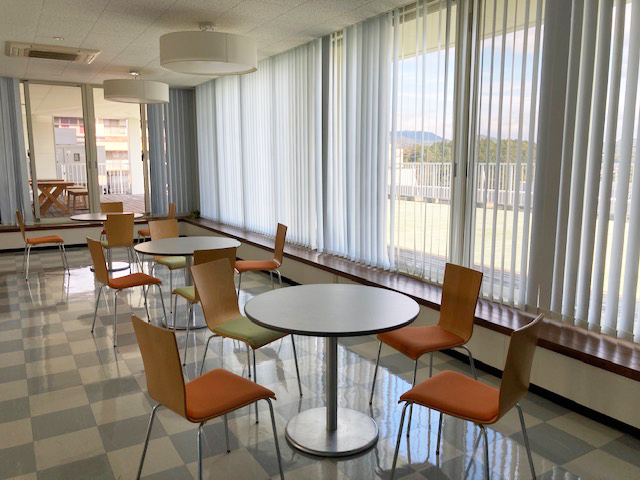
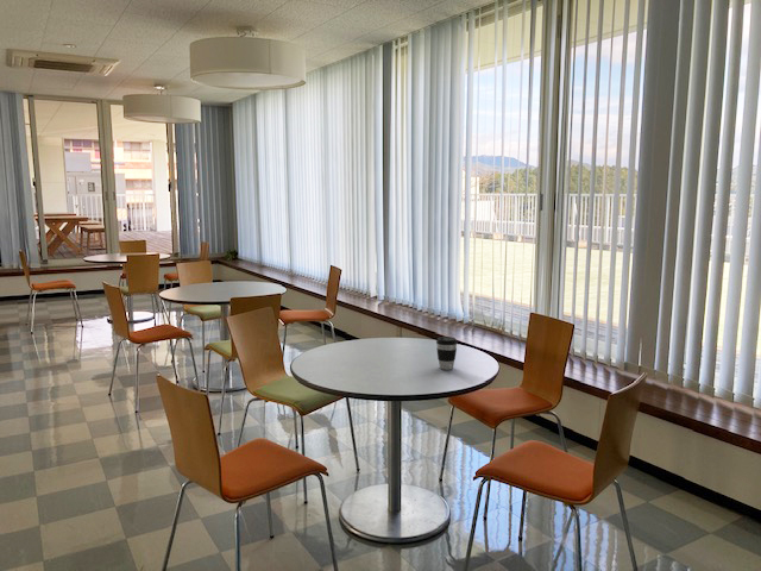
+ coffee cup [435,335,459,371]
